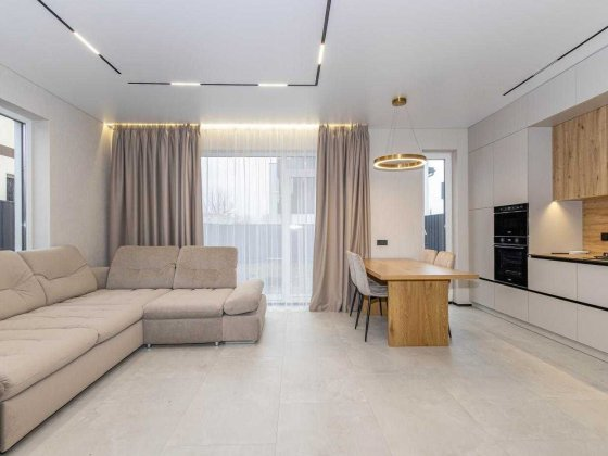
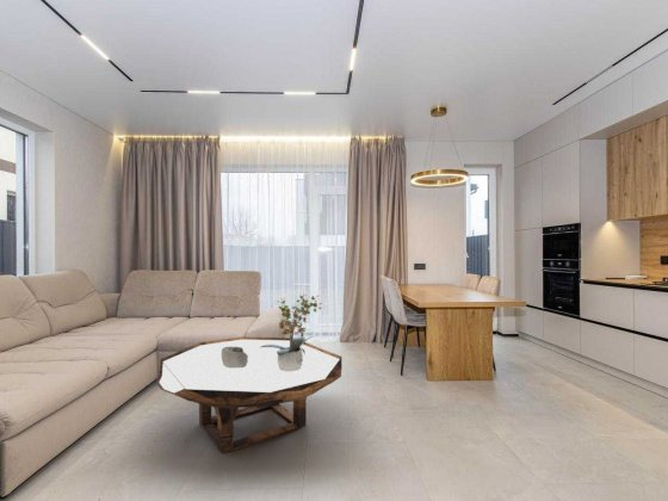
+ coffee table [155,335,344,453]
+ potted plant [261,293,323,371]
+ decorative bowl [221,346,248,369]
